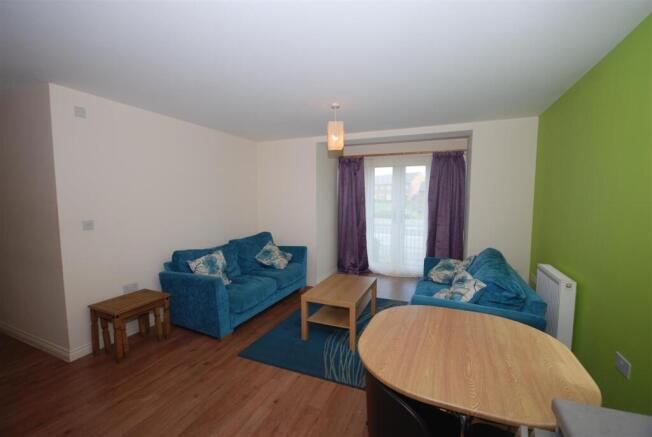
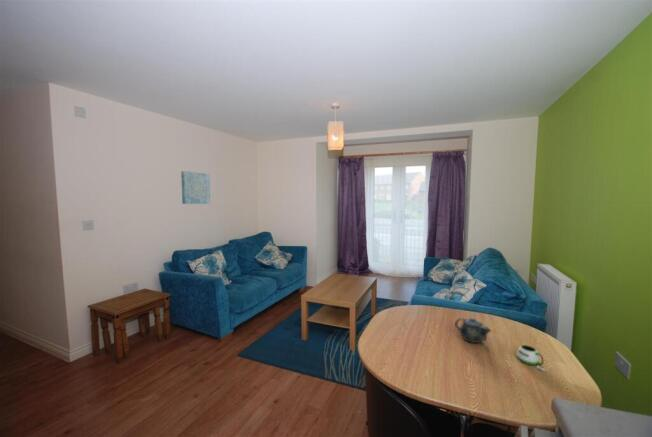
+ wall art [180,170,211,205]
+ mug [516,344,546,372]
+ chinaware [454,317,492,344]
